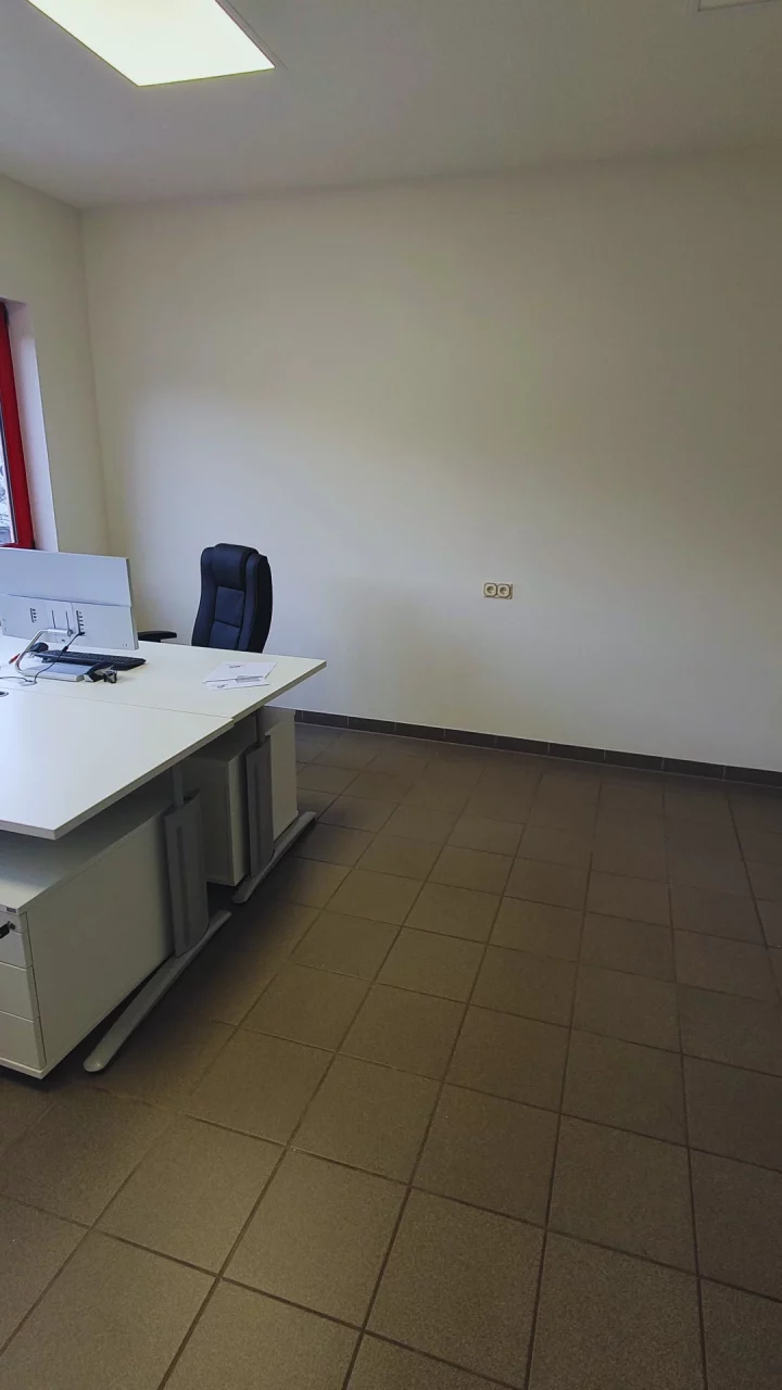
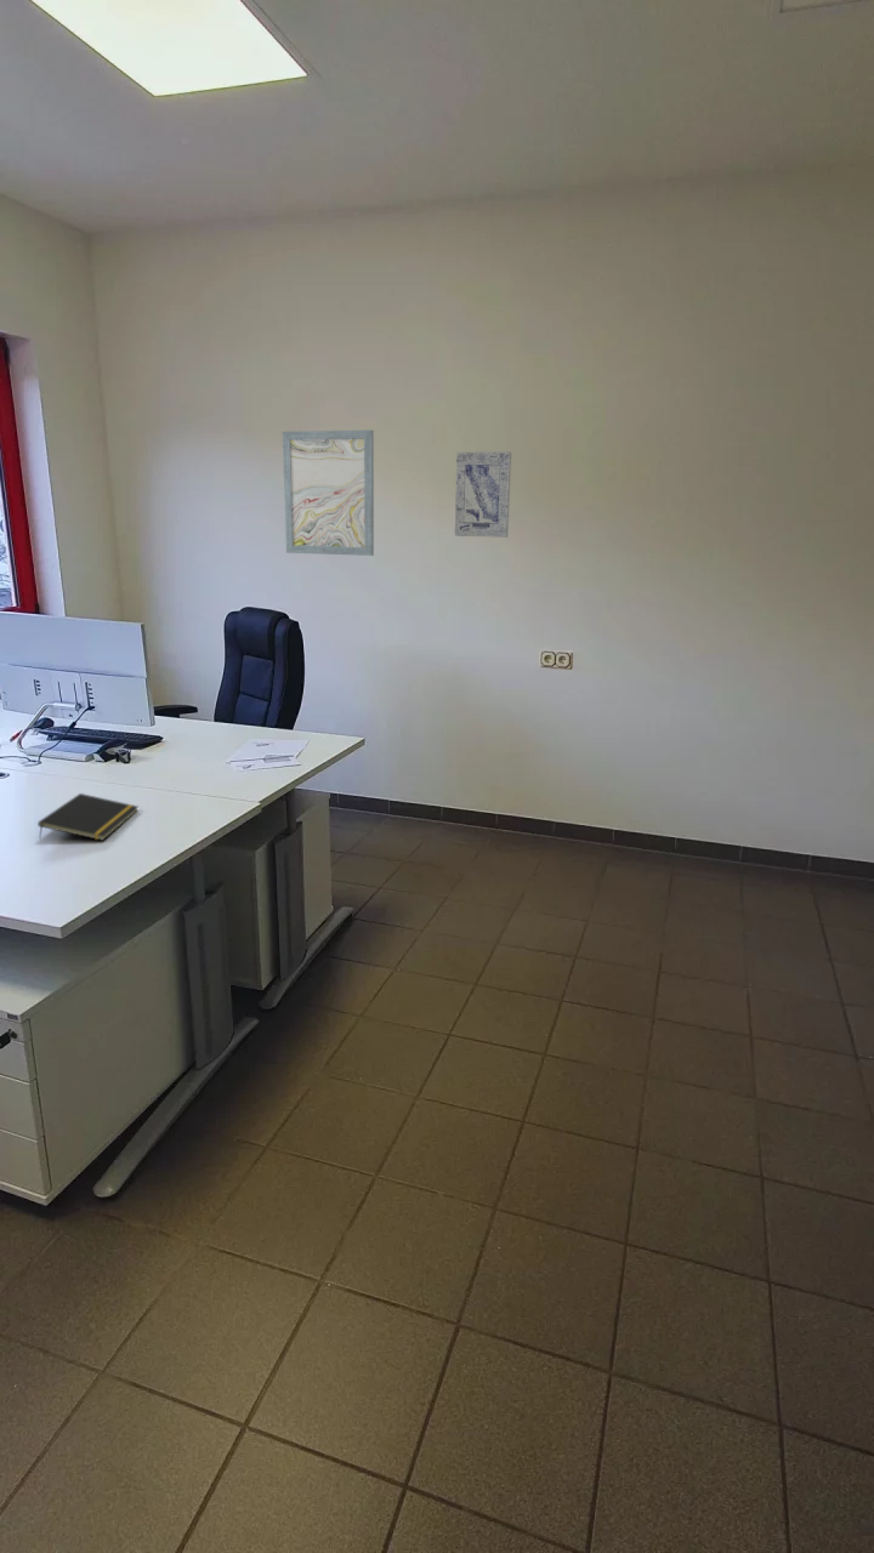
+ wall art [282,430,375,557]
+ notepad [36,792,138,842]
+ wall art [454,450,512,539]
